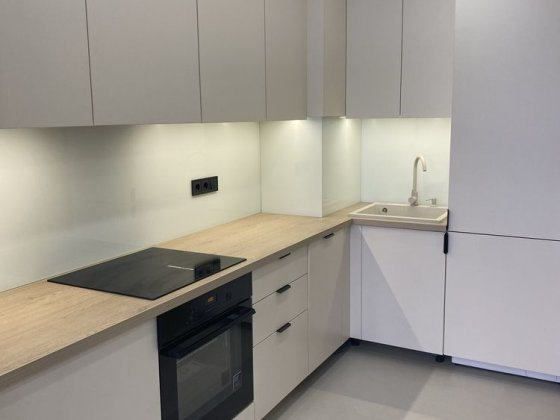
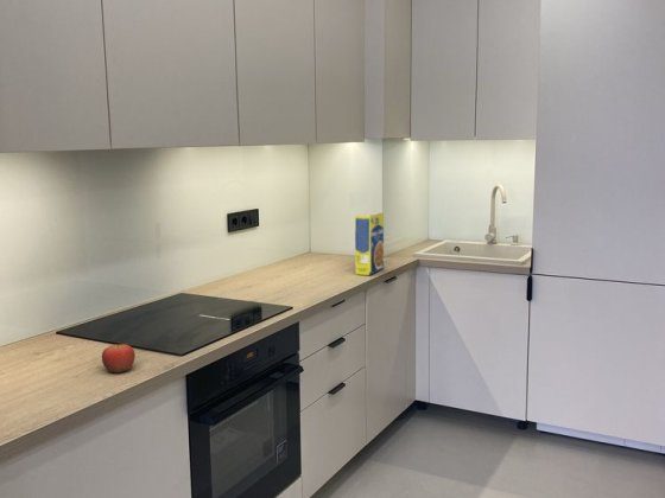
+ fruit [101,341,137,374]
+ legume [354,210,385,276]
